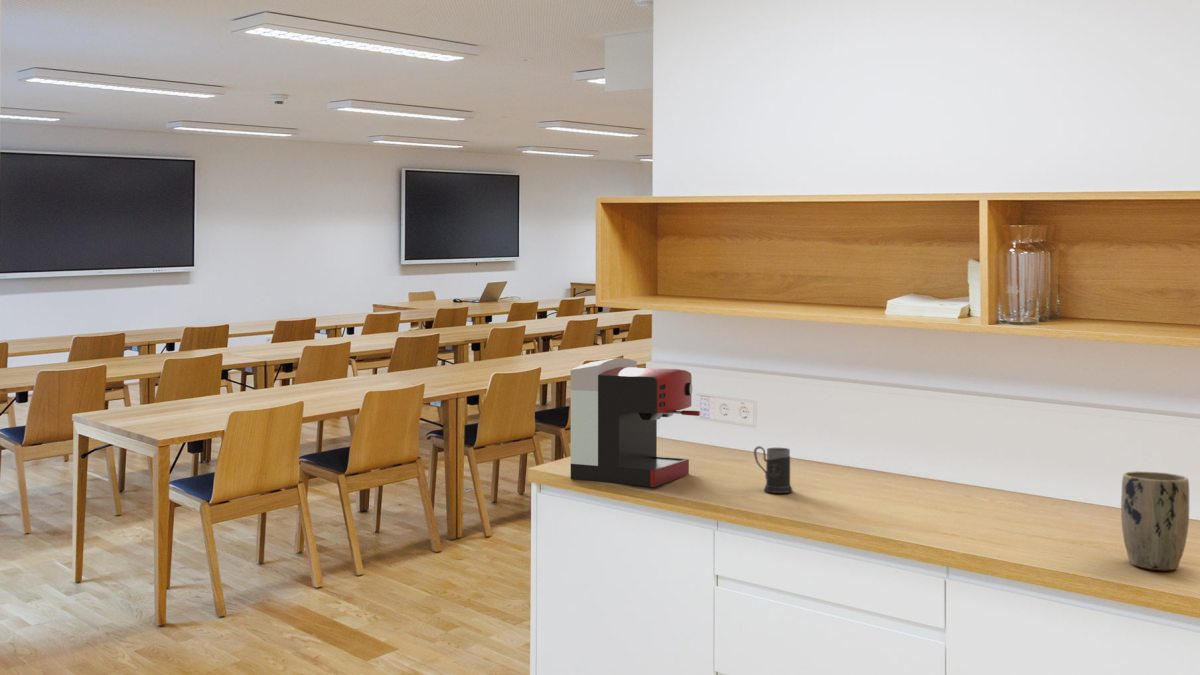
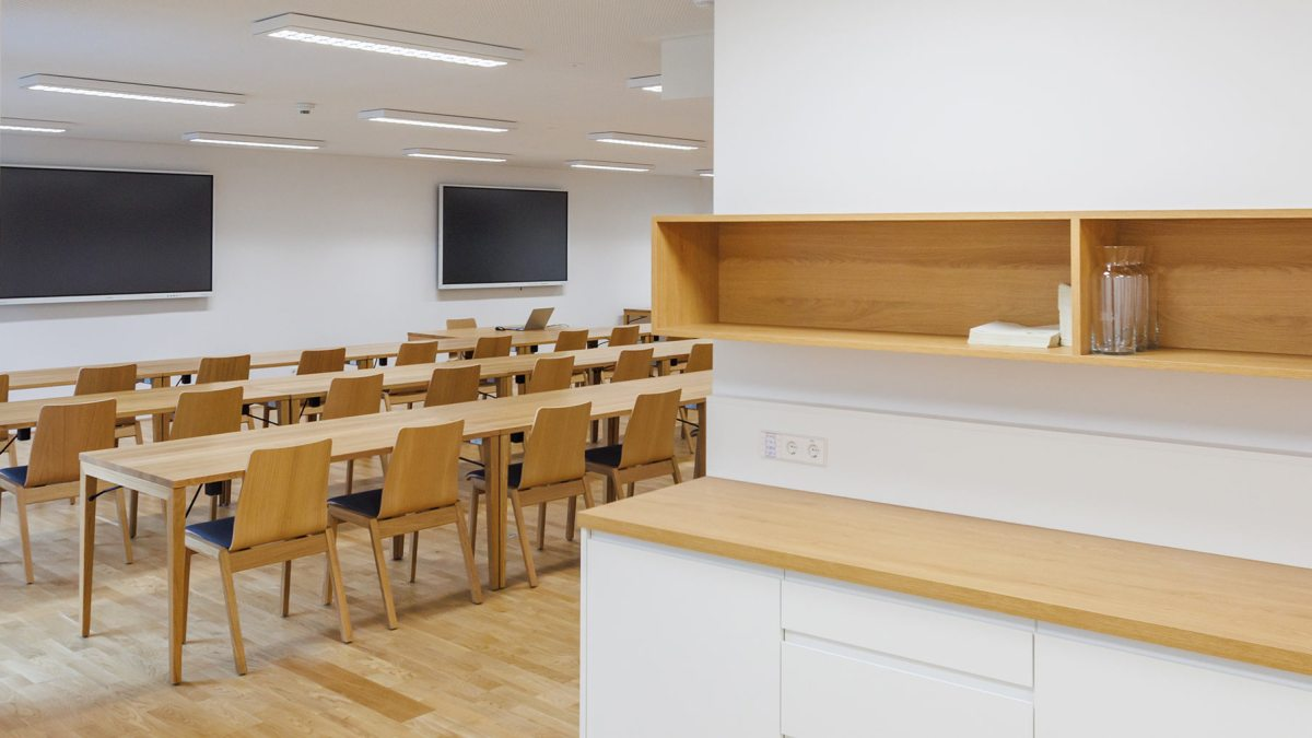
- mug [753,445,794,494]
- plant pot [1120,470,1190,571]
- coffee maker [570,357,701,488]
